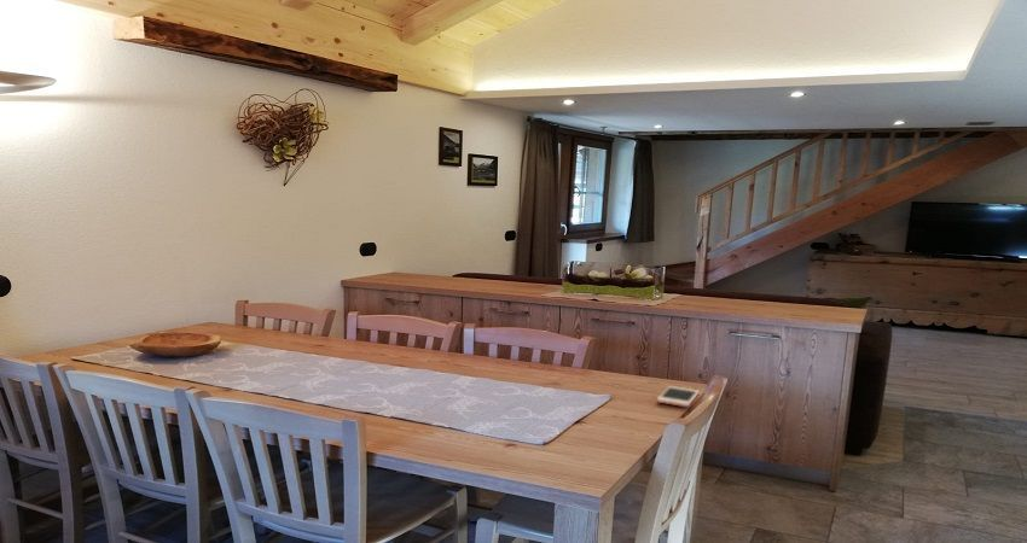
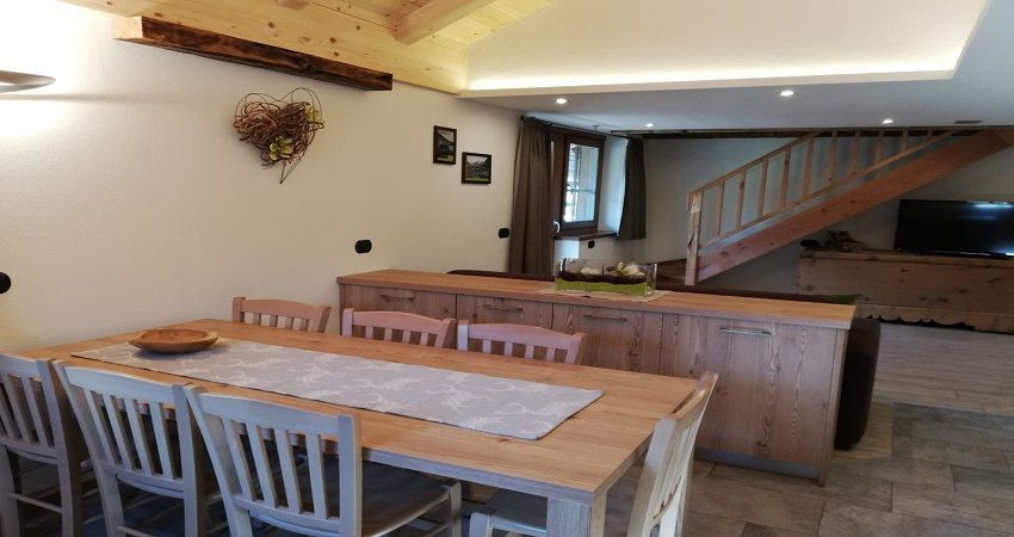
- cell phone [656,385,701,408]
